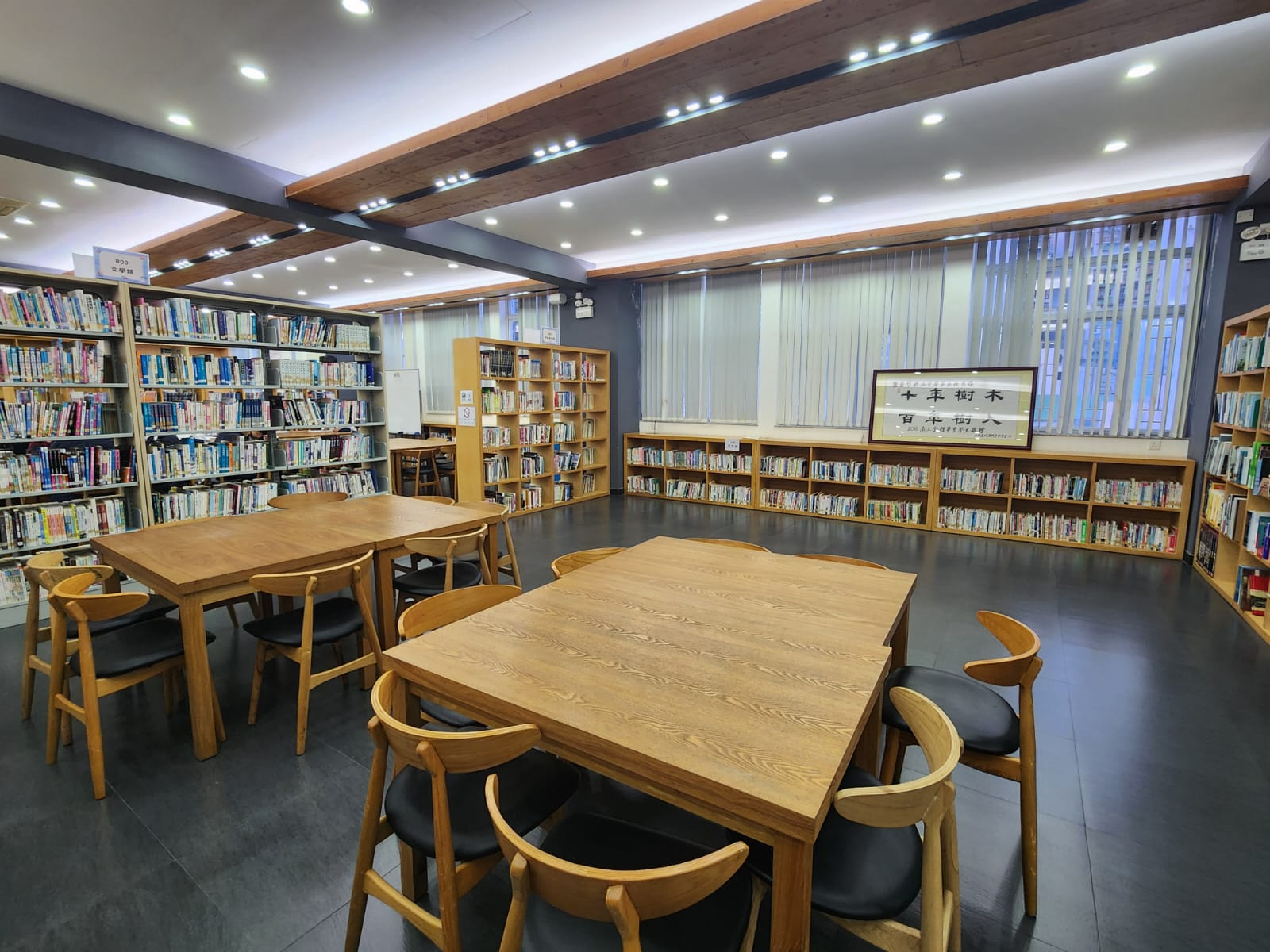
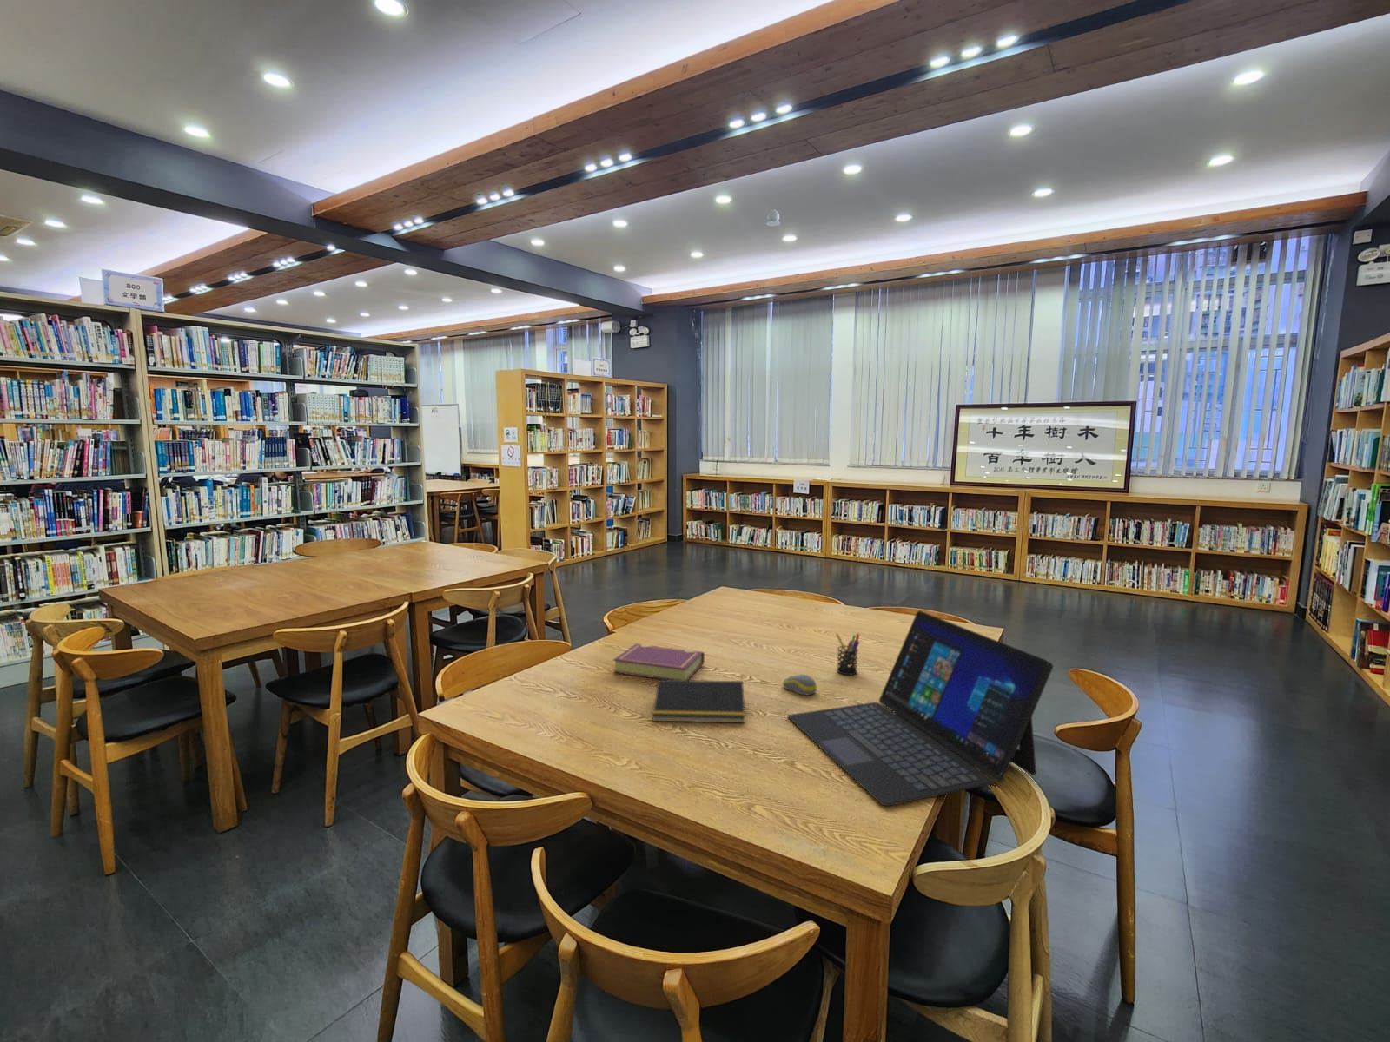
+ computer mouse [781,674,818,695]
+ security camera [765,208,781,227]
+ notepad [651,679,746,723]
+ laptop [787,610,1054,807]
+ book [613,642,706,680]
+ pen holder [835,633,860,675]
